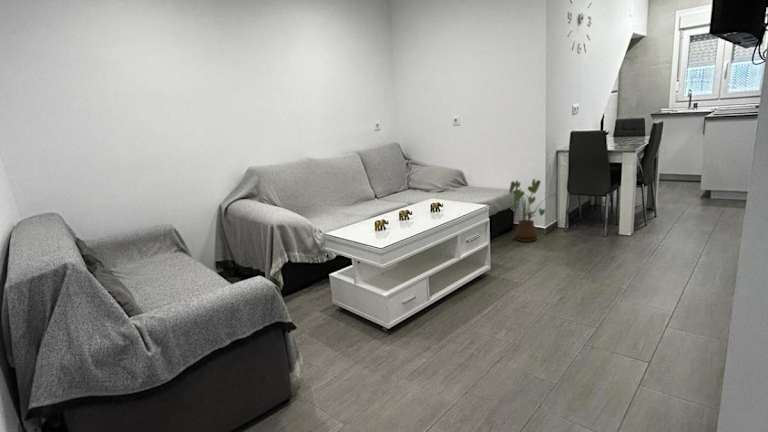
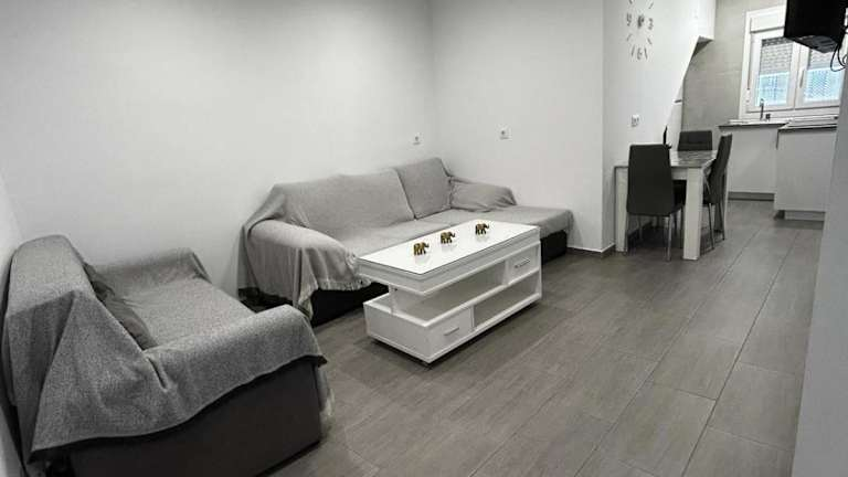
- house plant [508,178,560,243]
